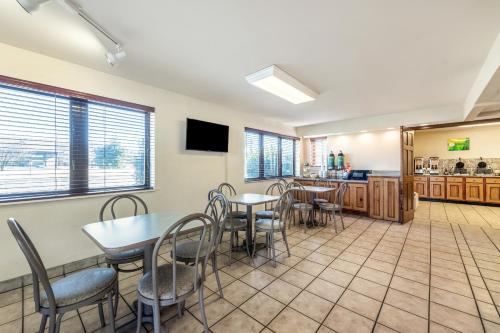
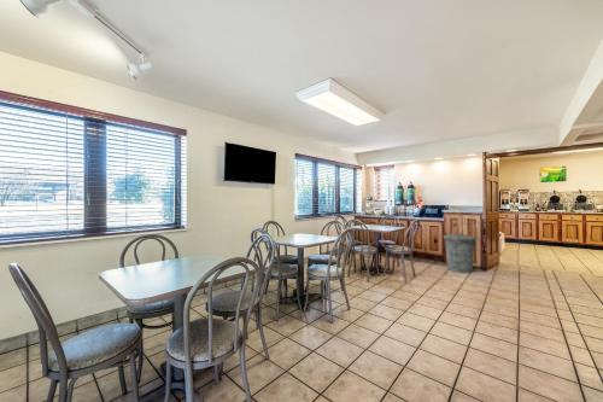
+ trash can [443,231,478,274]
